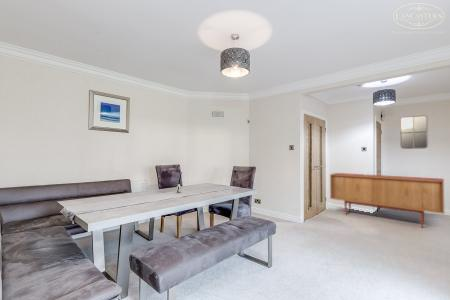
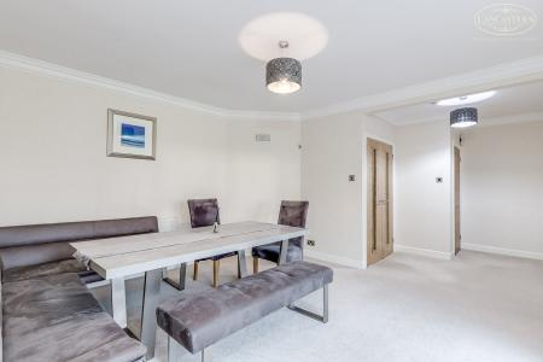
- sideboard [329,172,445,229]
- home mirror [399,114,429,150]
